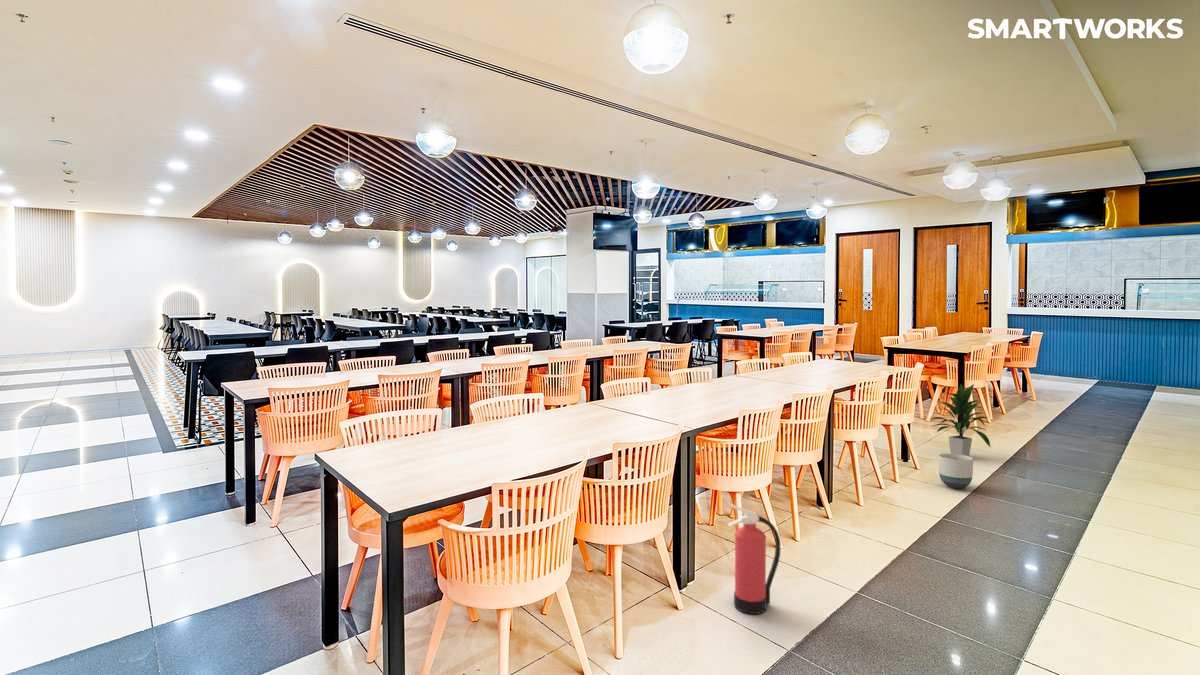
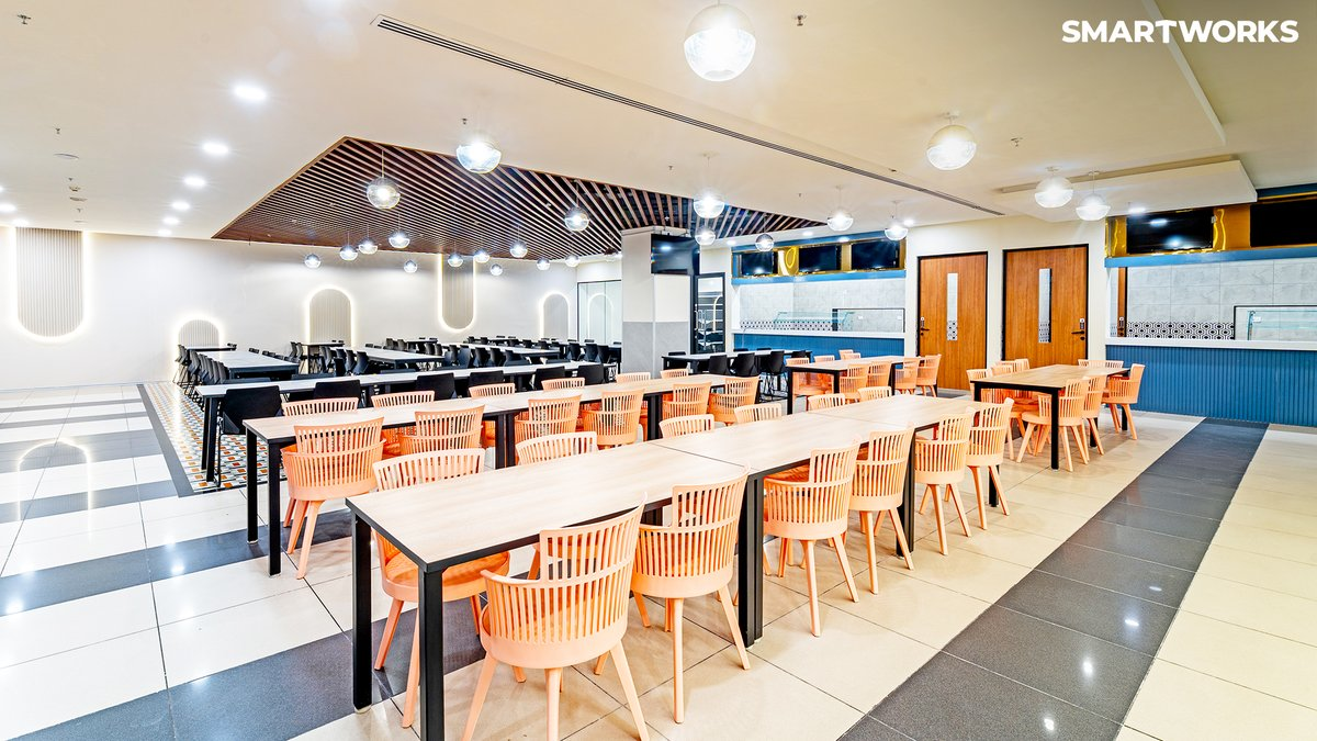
- planter [938,453,974,489]
- indoor plant [928,383,992,457]
- fire extinguisher [727,503,781,615]
